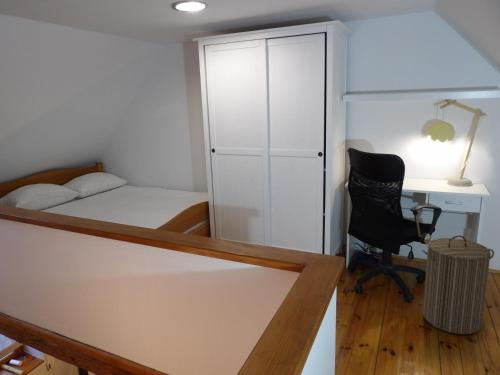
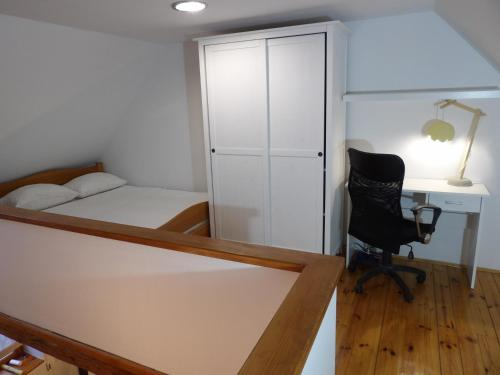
- laundry hamper [421,234,495,335]
